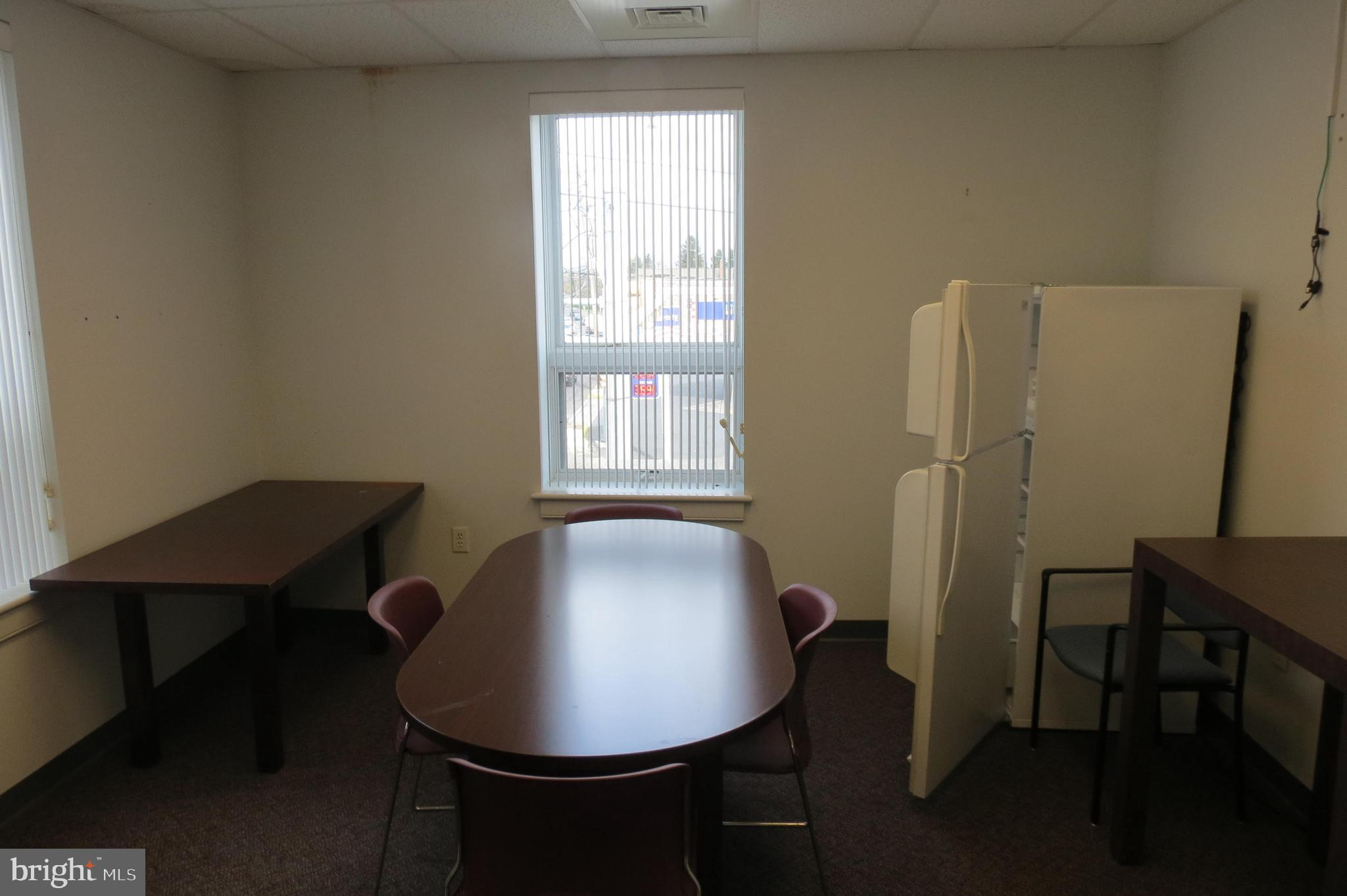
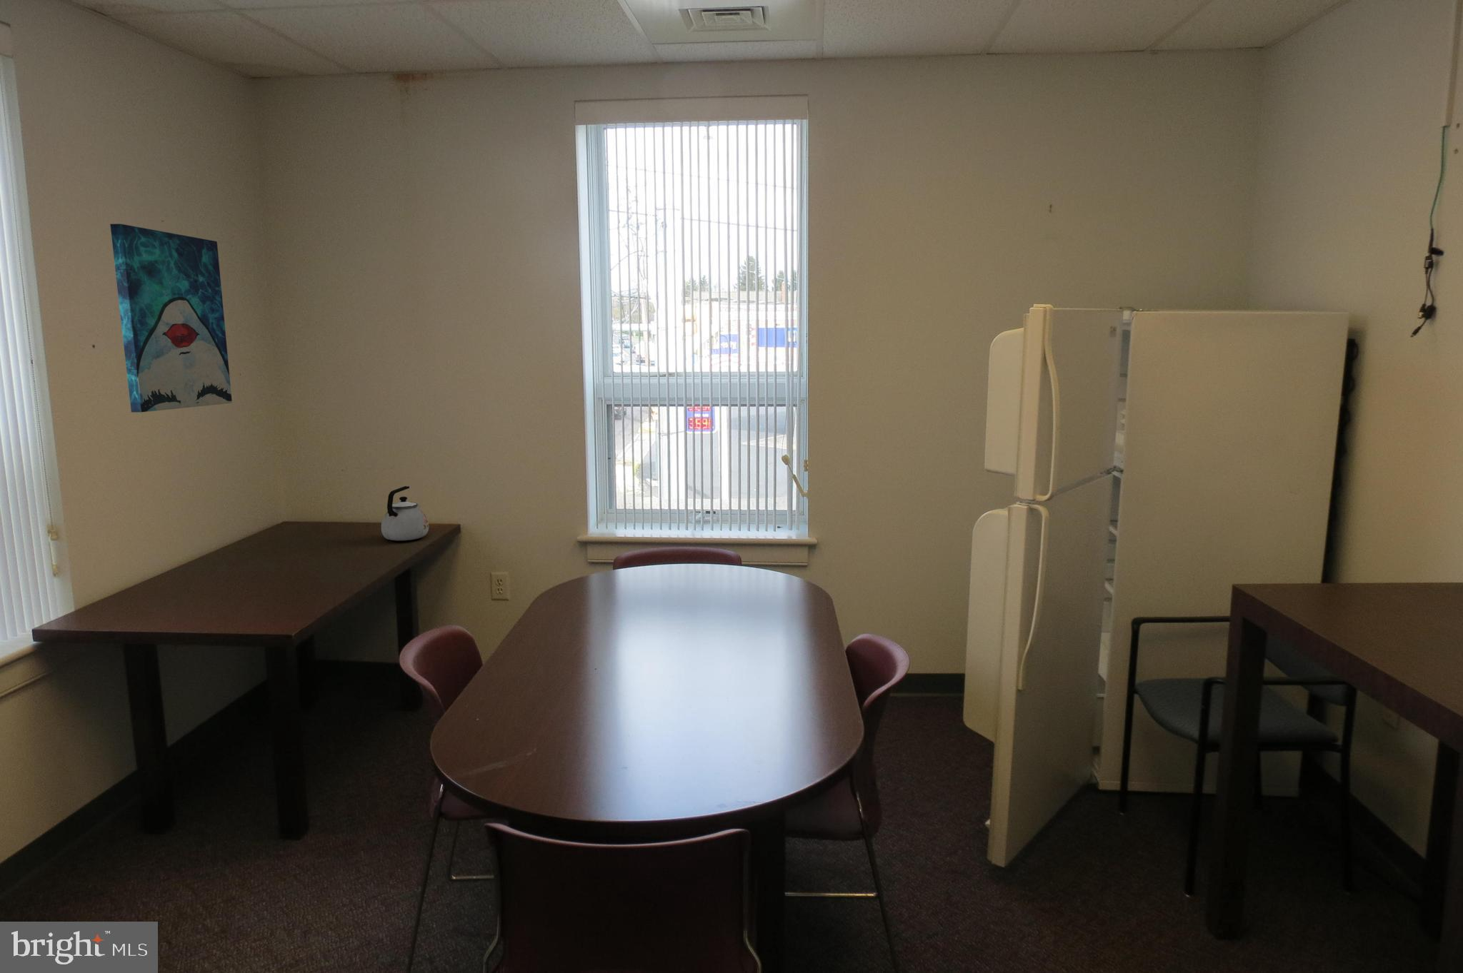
+ wall art [110,224,232,414]
+ kettle [381,485,429,541]
